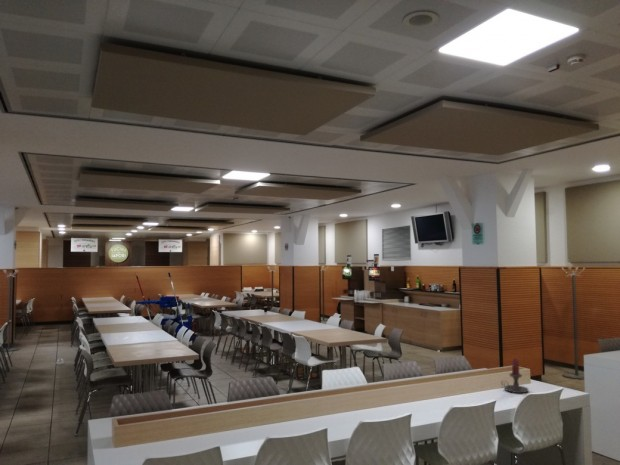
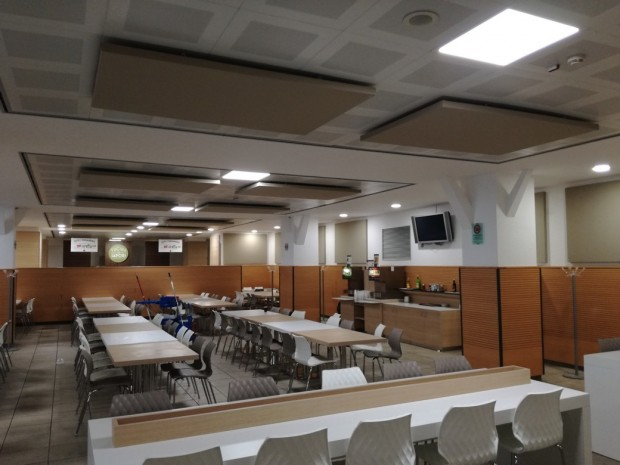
- candle holder [500,358,530,394]
